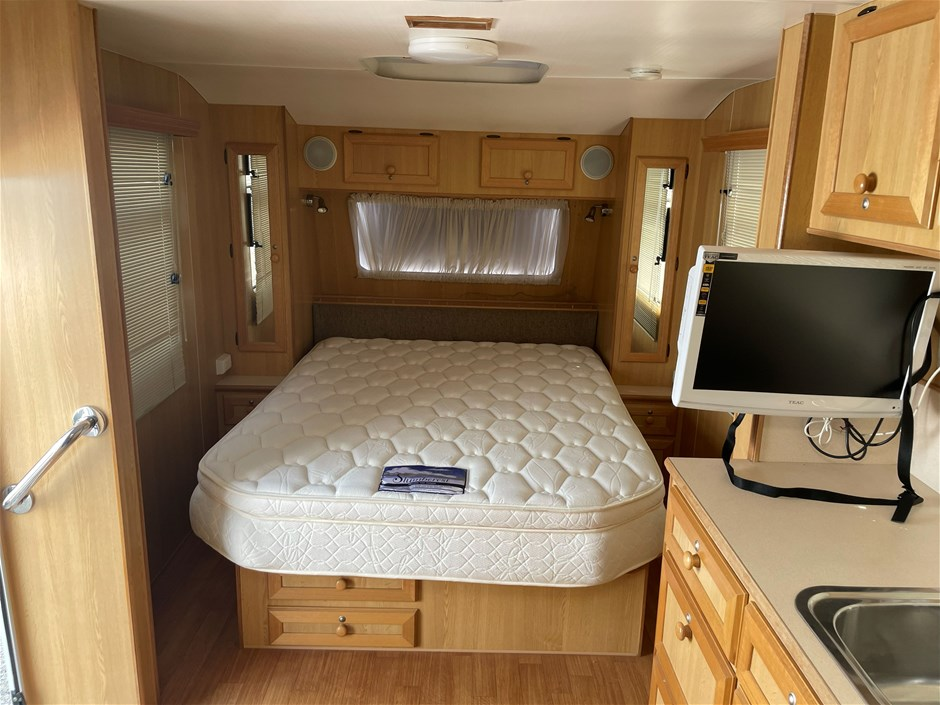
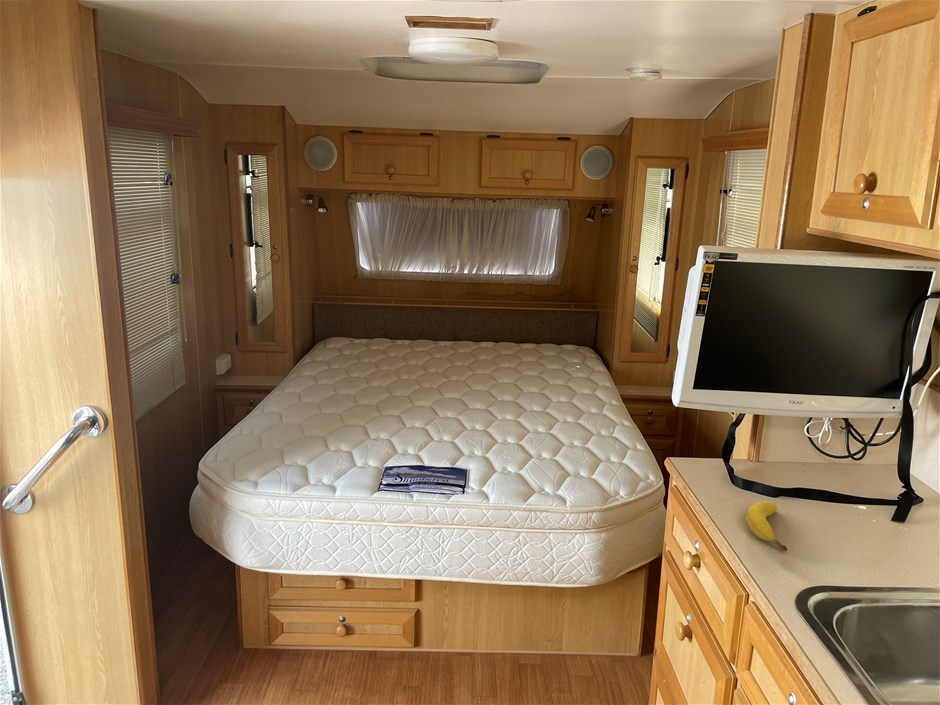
+ fruit [745,500,789,552]
